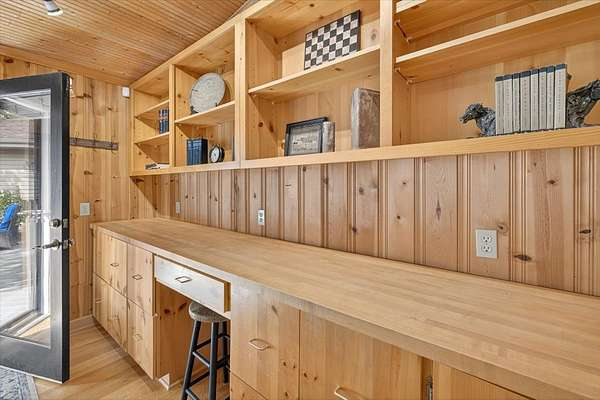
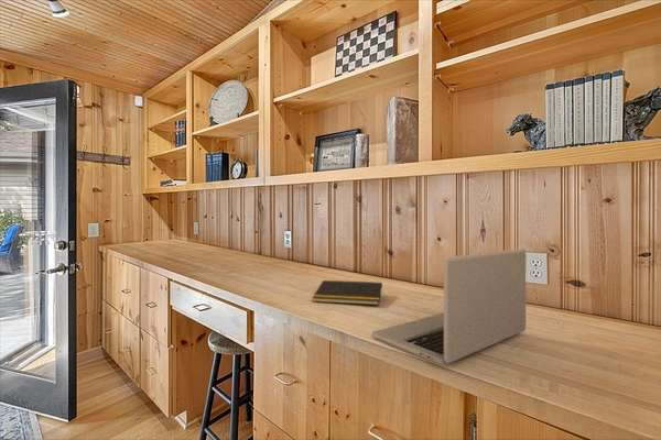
+ laptop [371,248,527,365]
+ notepad [311,279,383,306]
